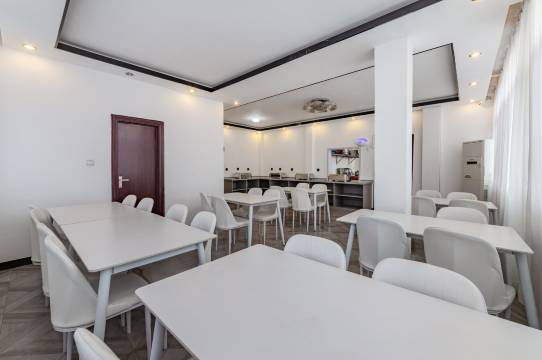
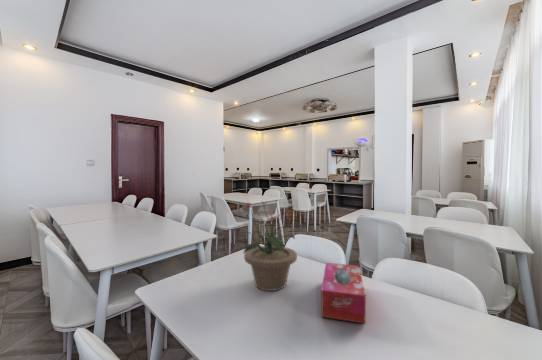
+ tissue box [320,262,366,325]
+ potted plant [239,200,298,292]
